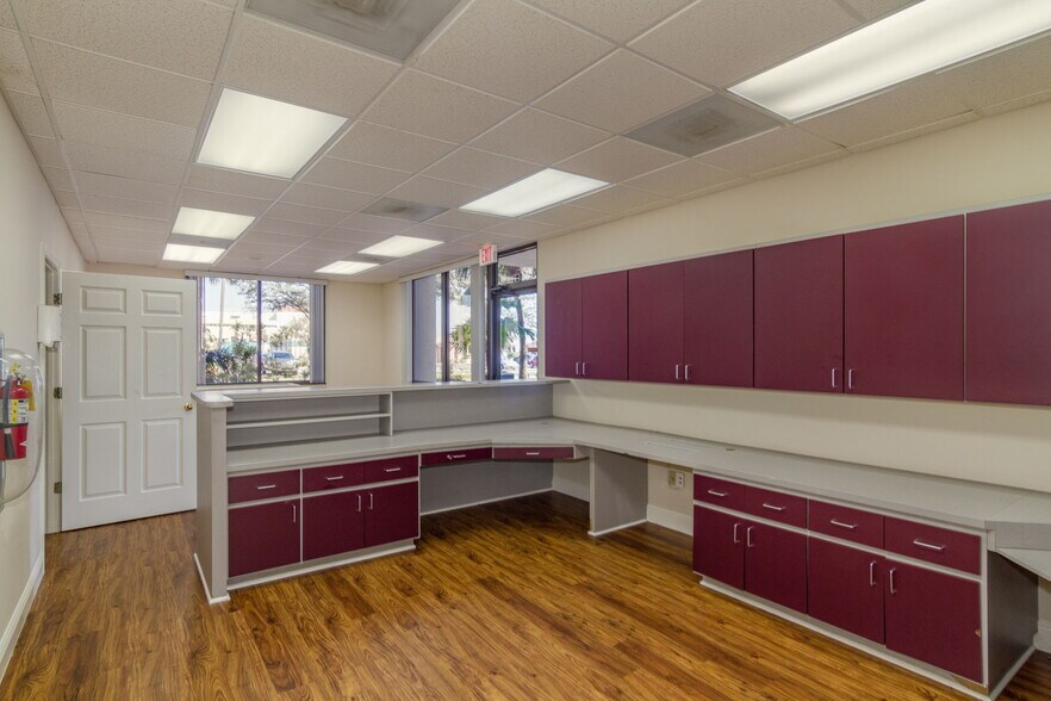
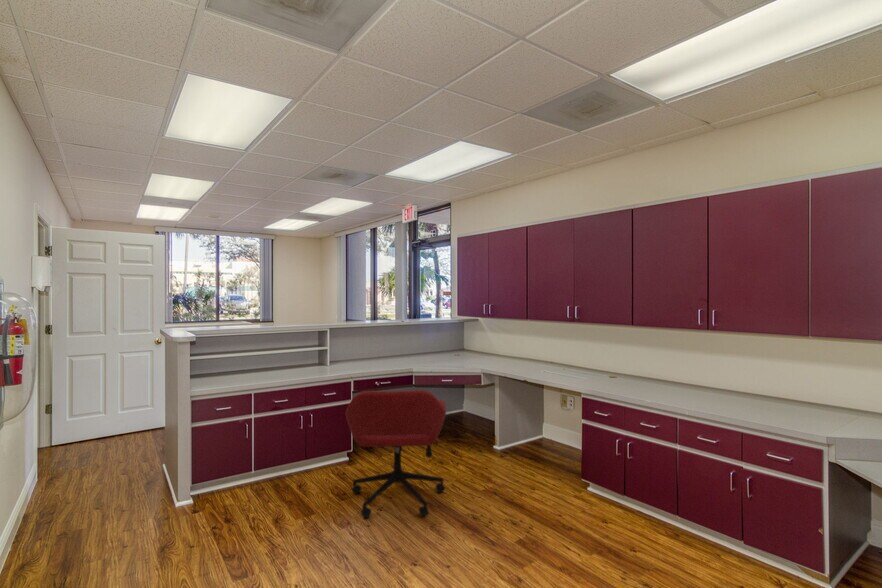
+ office chair [344,389,447,519]
